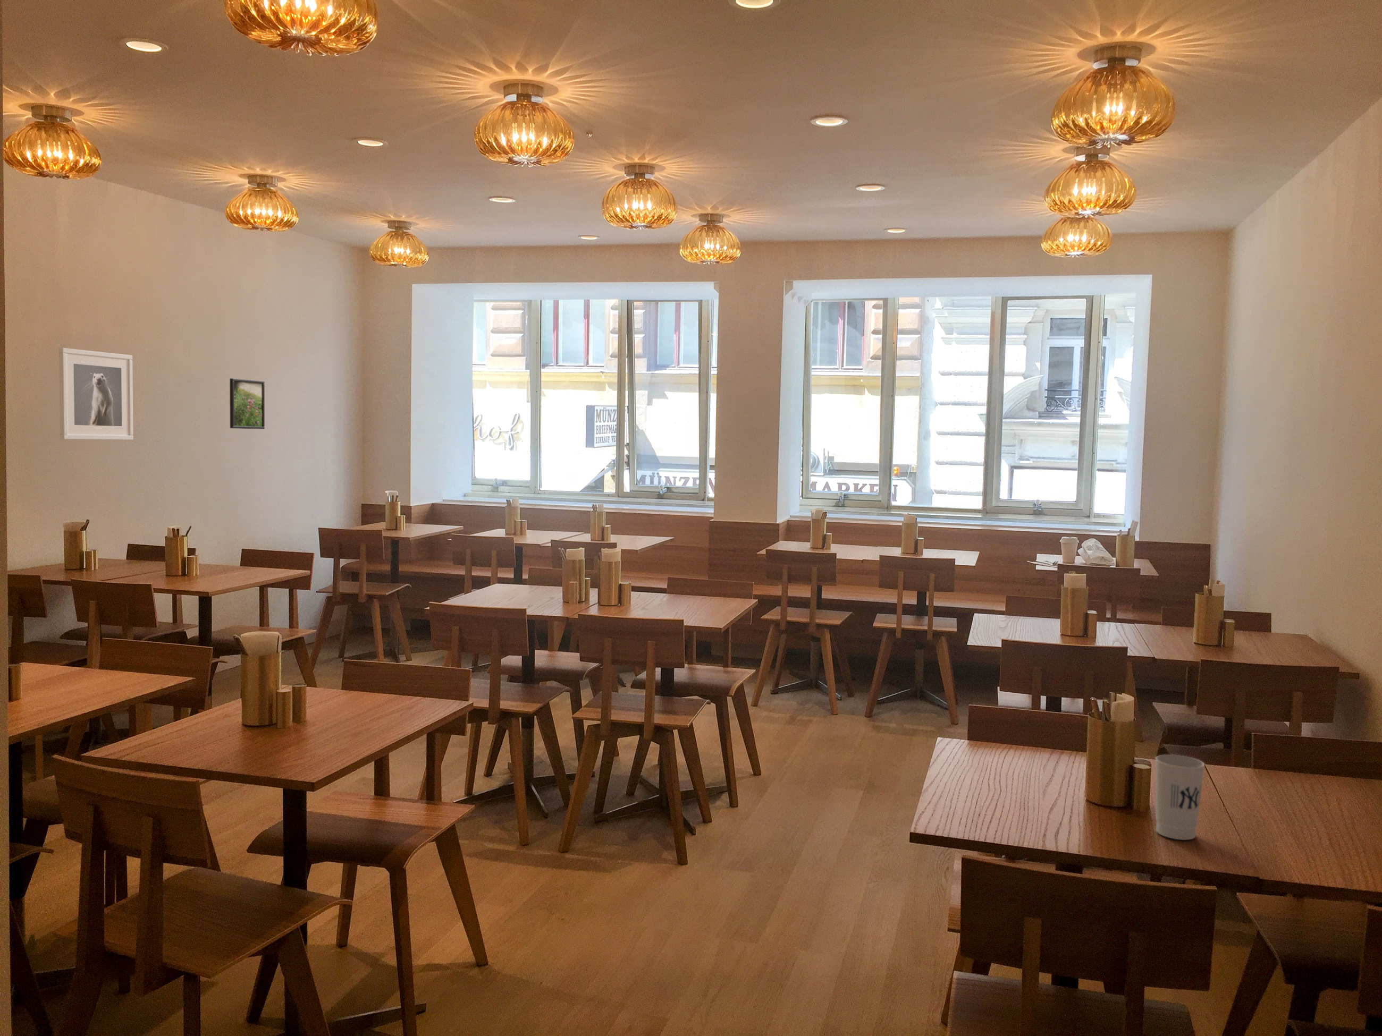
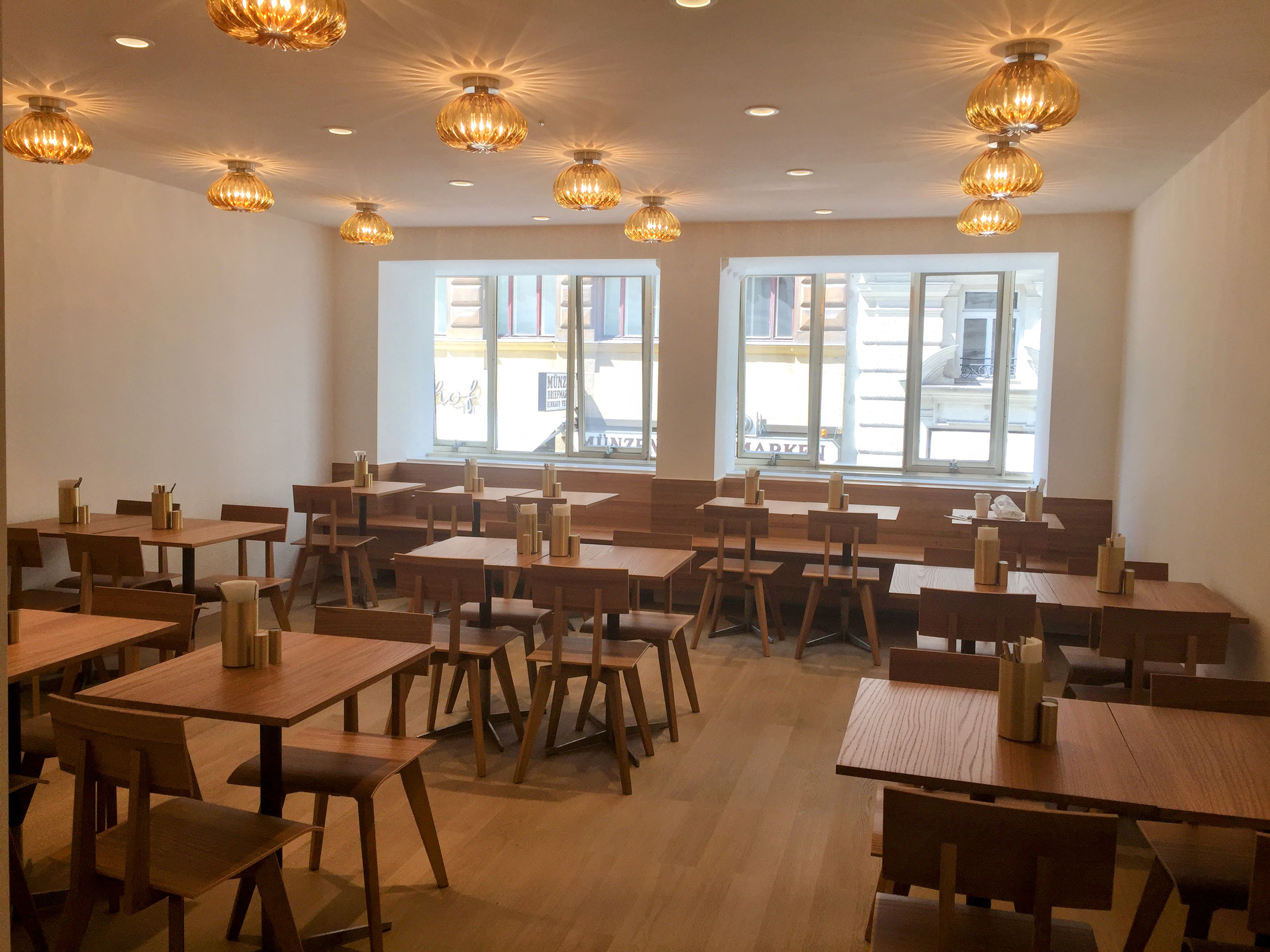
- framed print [59,347,134,441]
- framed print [230,378,266,430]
- cup [1155,754,1206,840]
